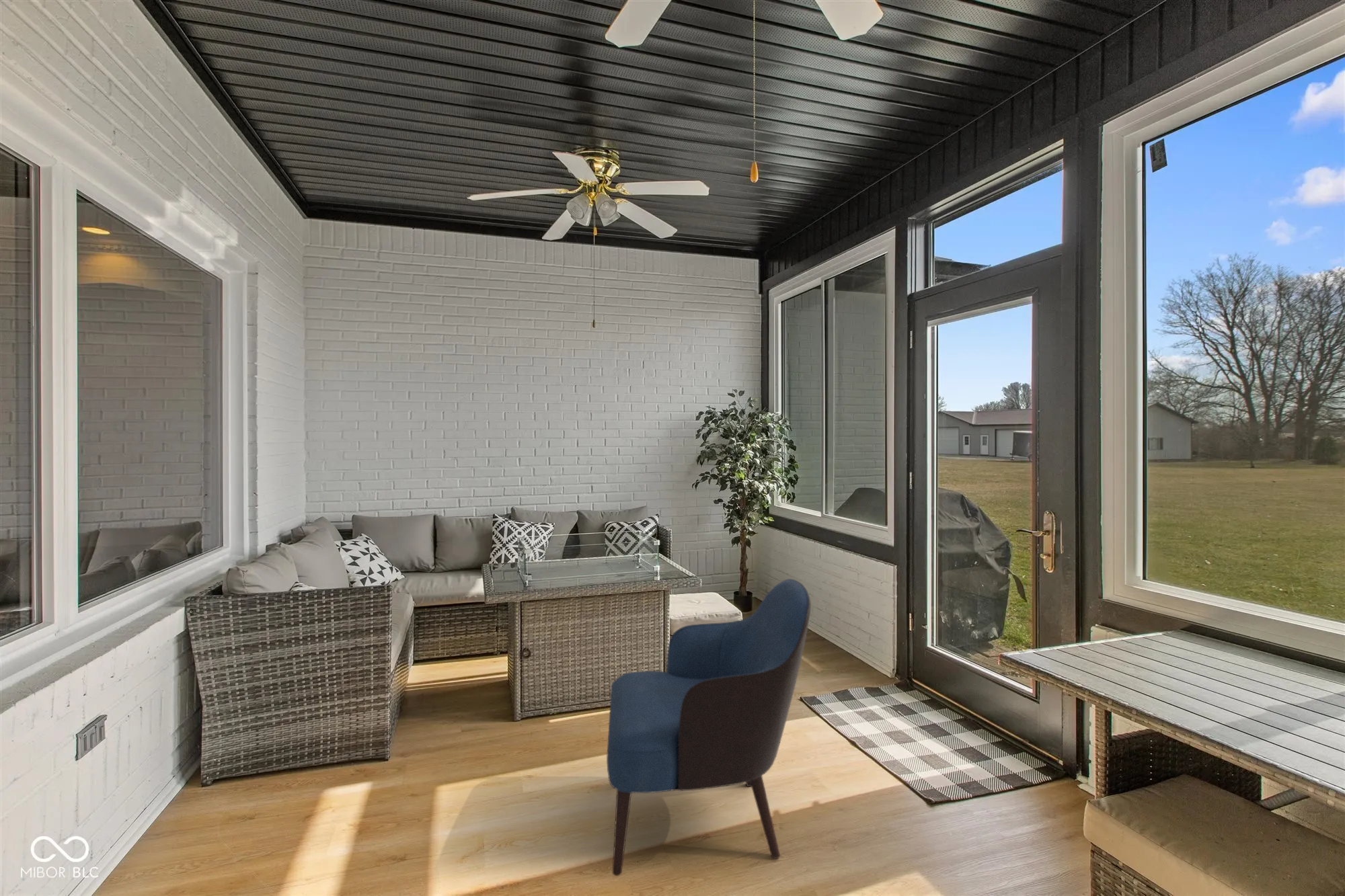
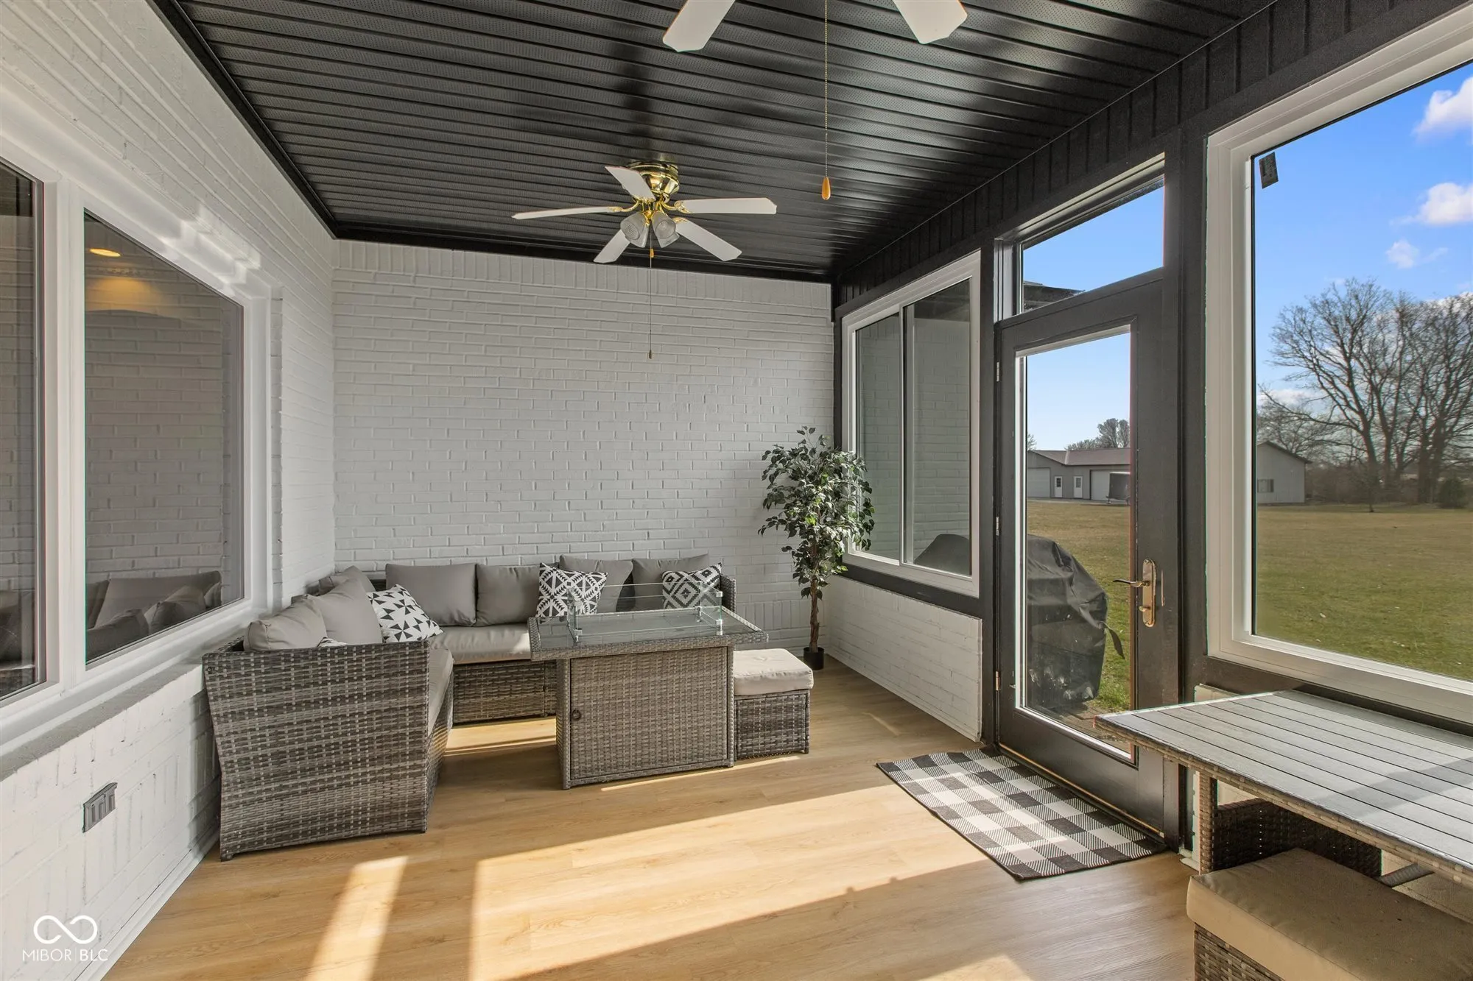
- armchair [606,578,812,877]
